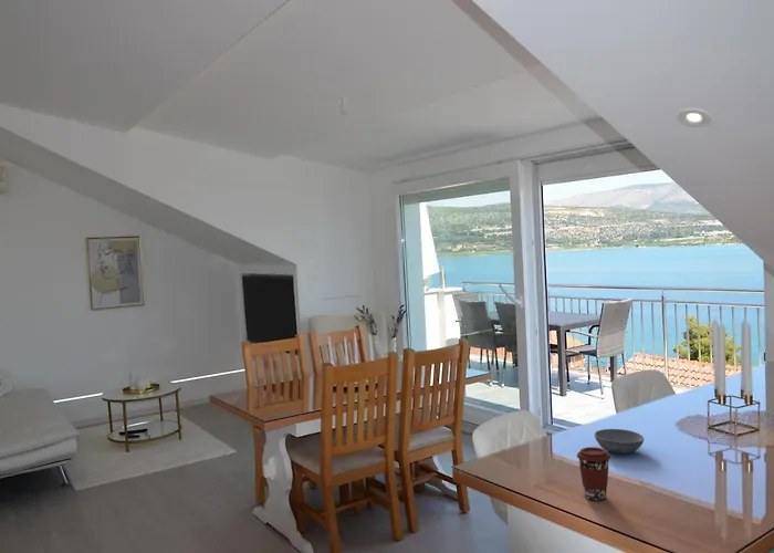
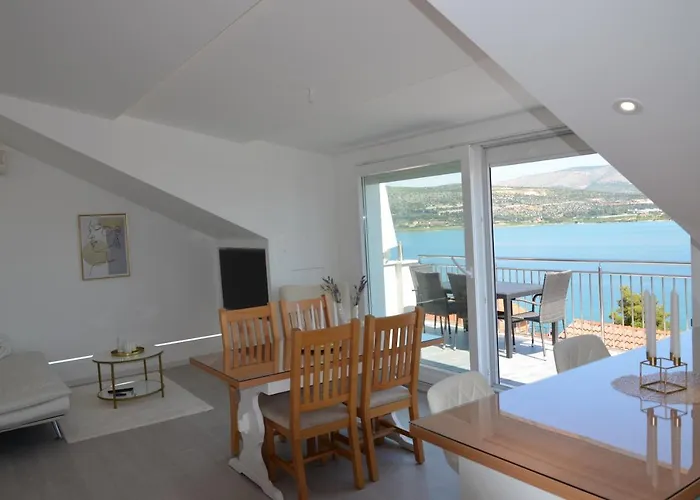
- coffee cup [576,446,611,501]
- bowl [594,428,645,455]
